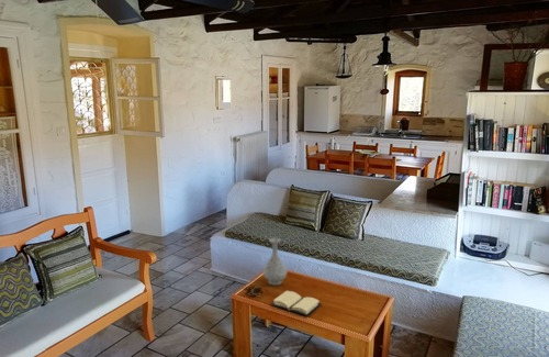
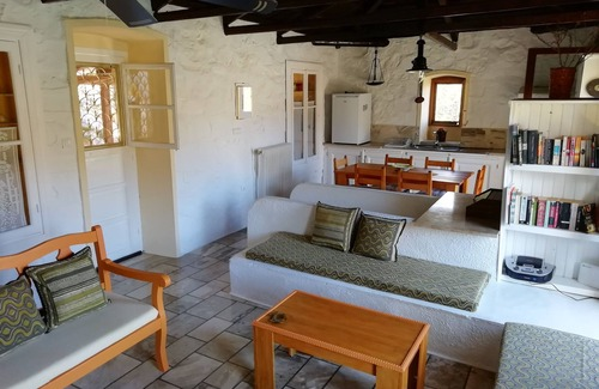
- vase [262,237,288,286]
- book [270,290,323,317]
